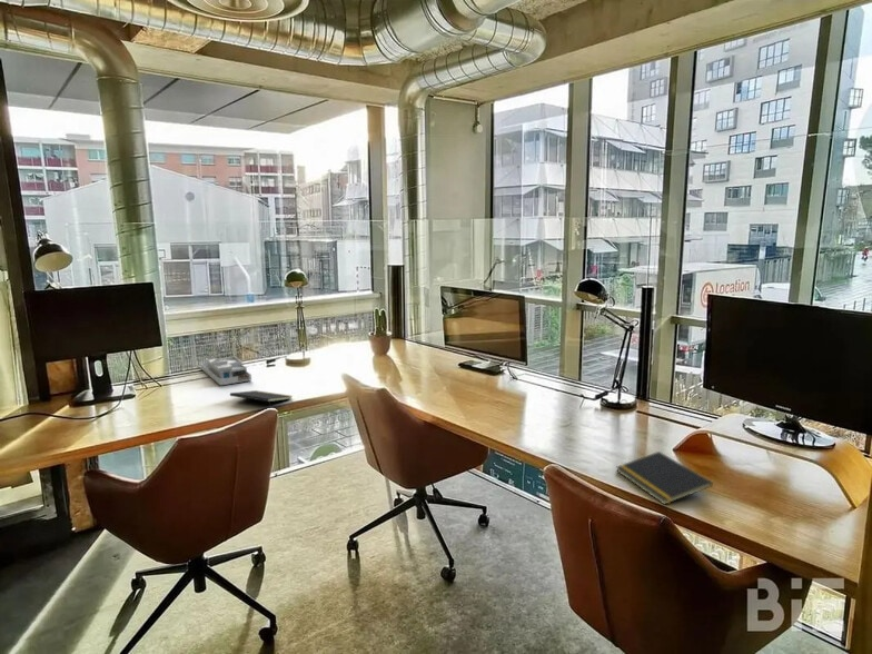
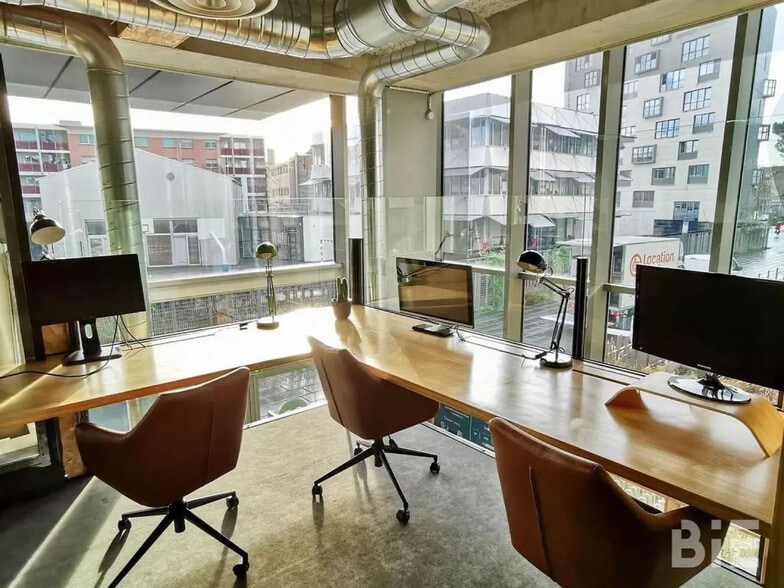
- notepad [615,450,714,506]
- desk organizer [199,356,252,386]
- notepad [229,389,294,409]
